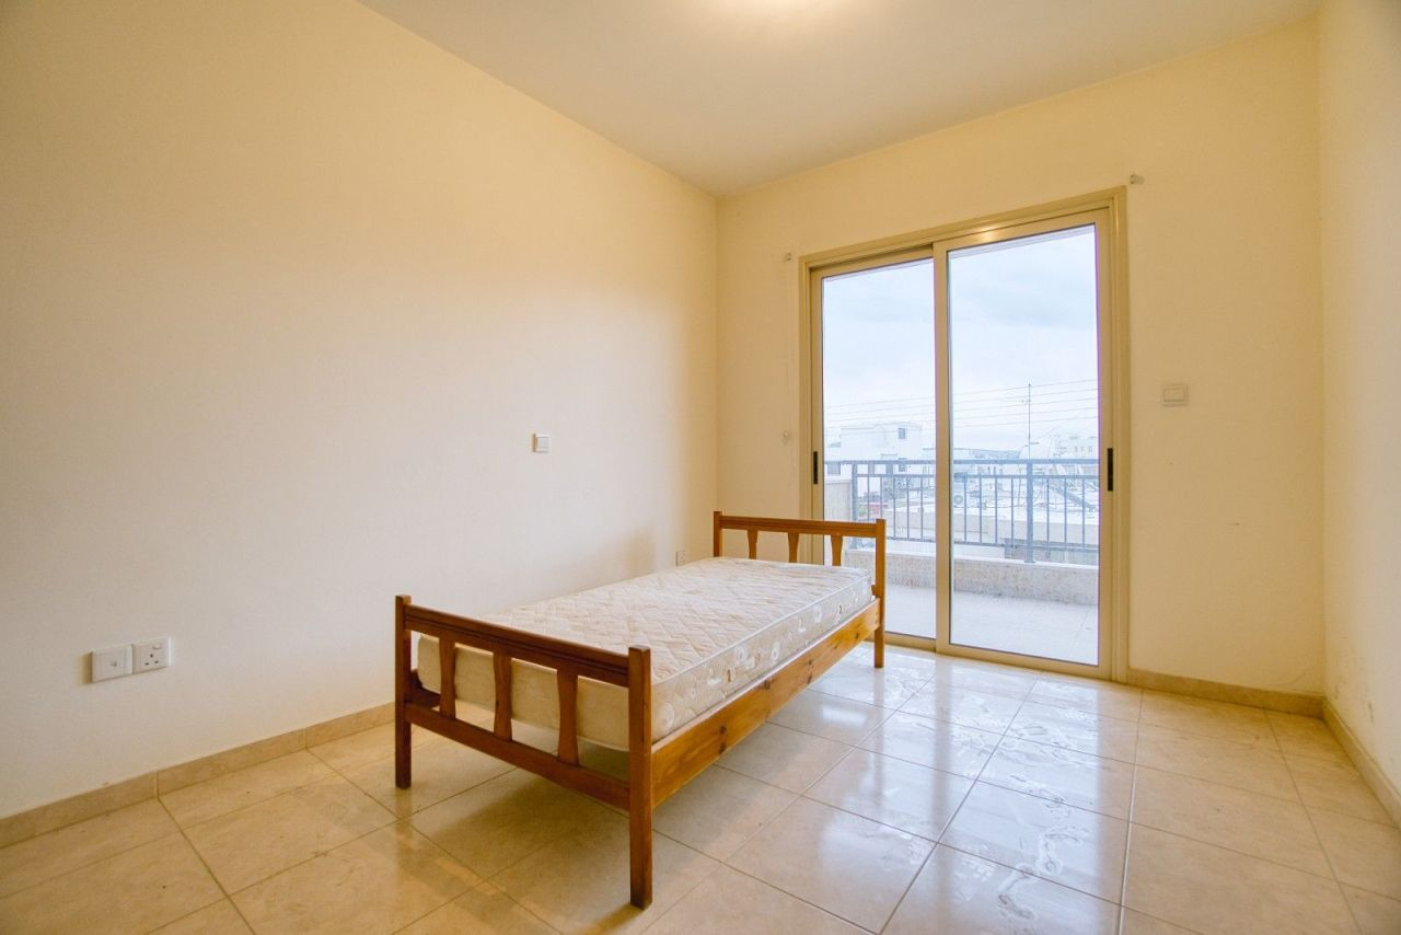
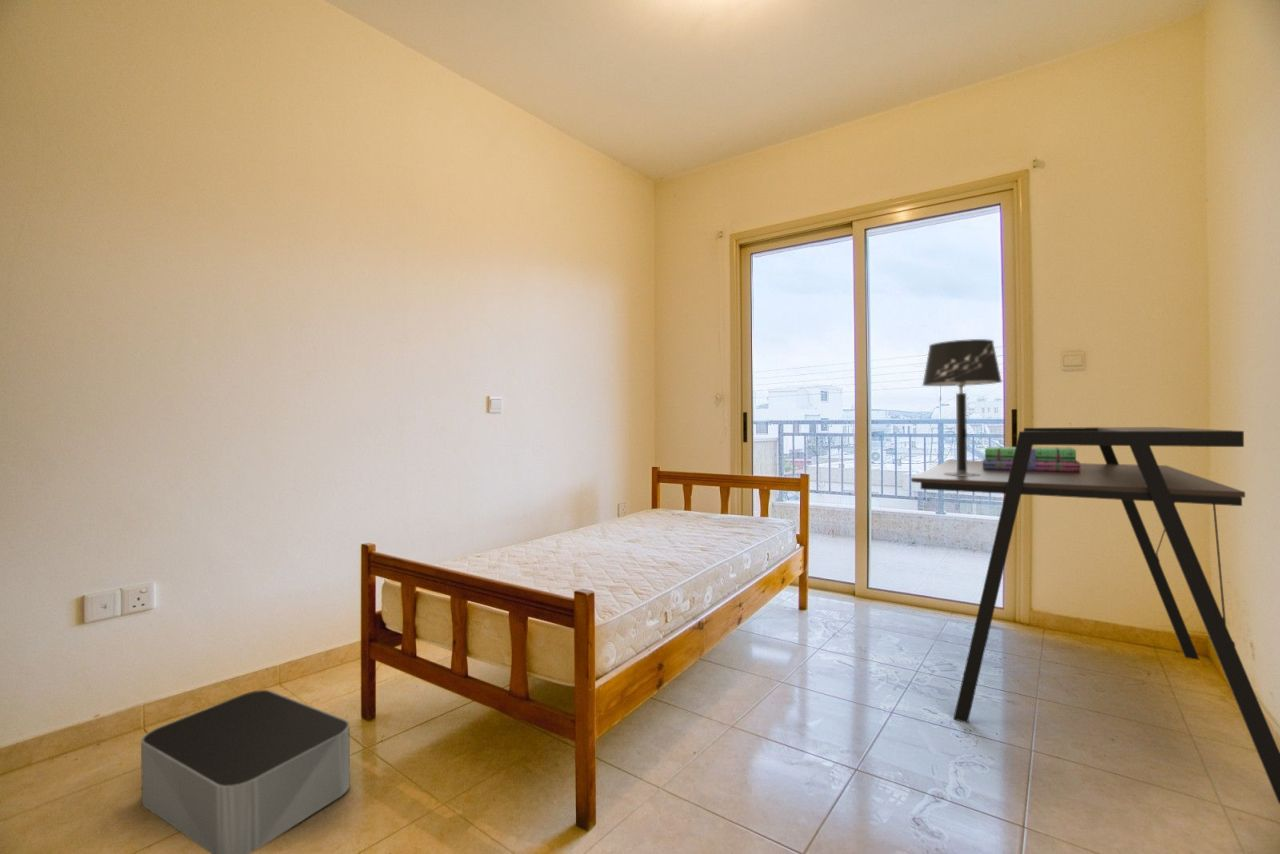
+ desk [910,426,1280,805]
+ table lamp [921,338,1003,476]
+ stack of books [982,446,1081,472]
+ storage bin [140,689,351,854]
